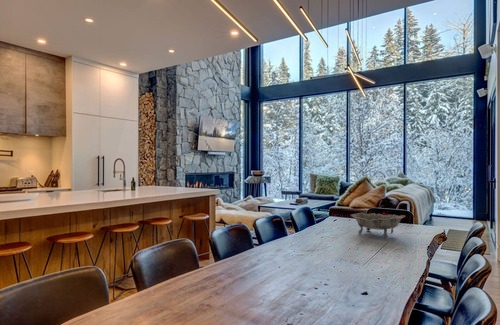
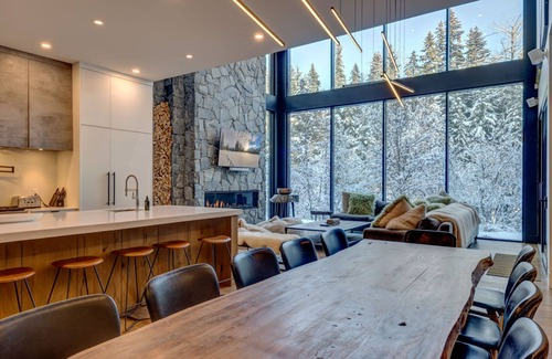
- decorative bowl [349,212,406,239]
